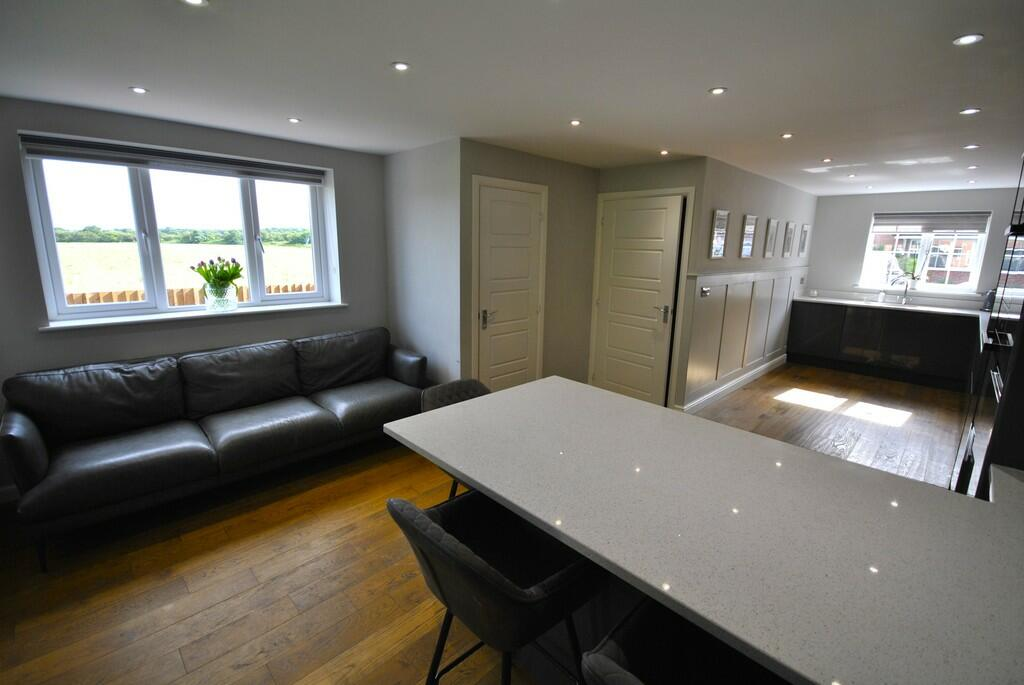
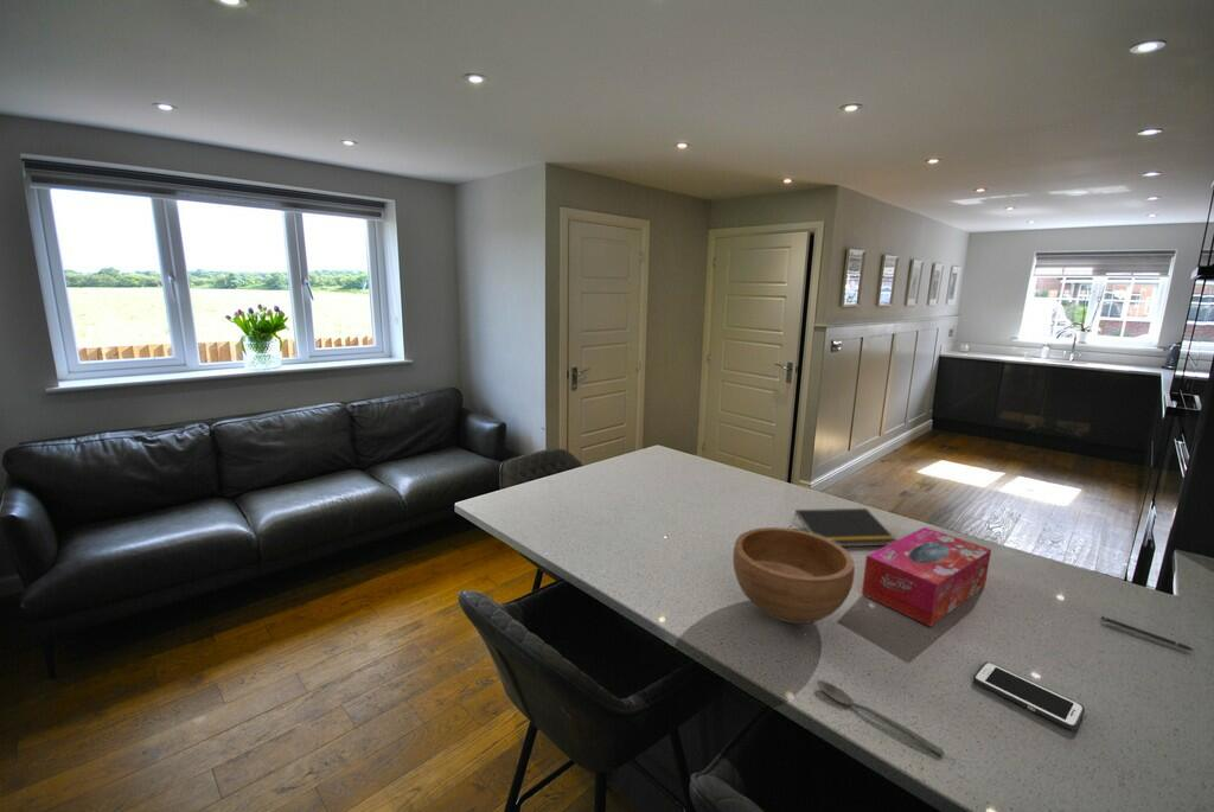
+ spoon [817,679,945,756]
+ tissue box [861,526,992,628]
+ pen [1100,615,1196,652]
+ cell phone [972,660,1086,731]
+ bowl [731,526,856,625]
+ notepad [791,507,897,548]
